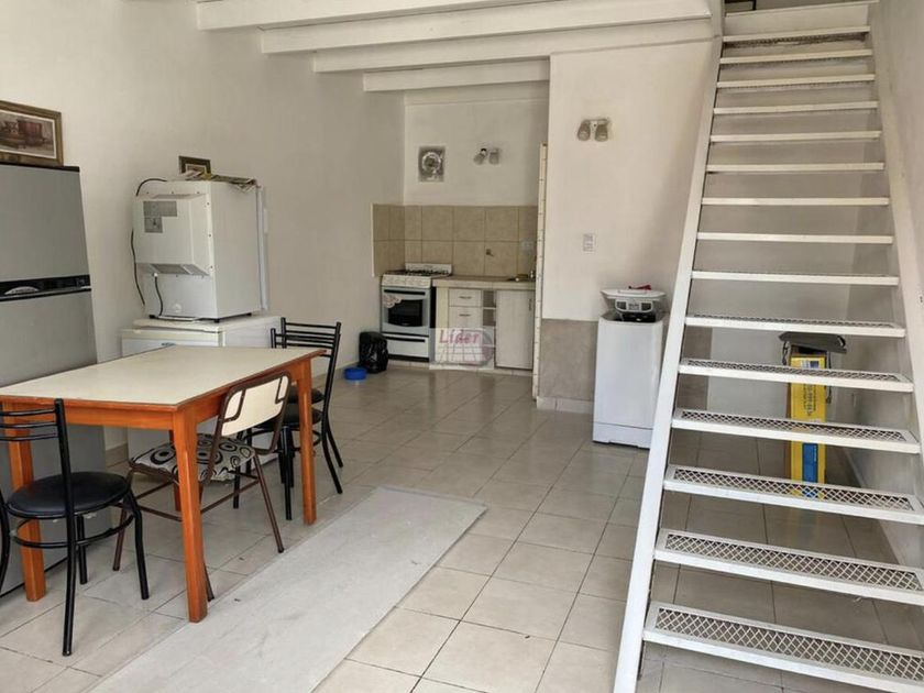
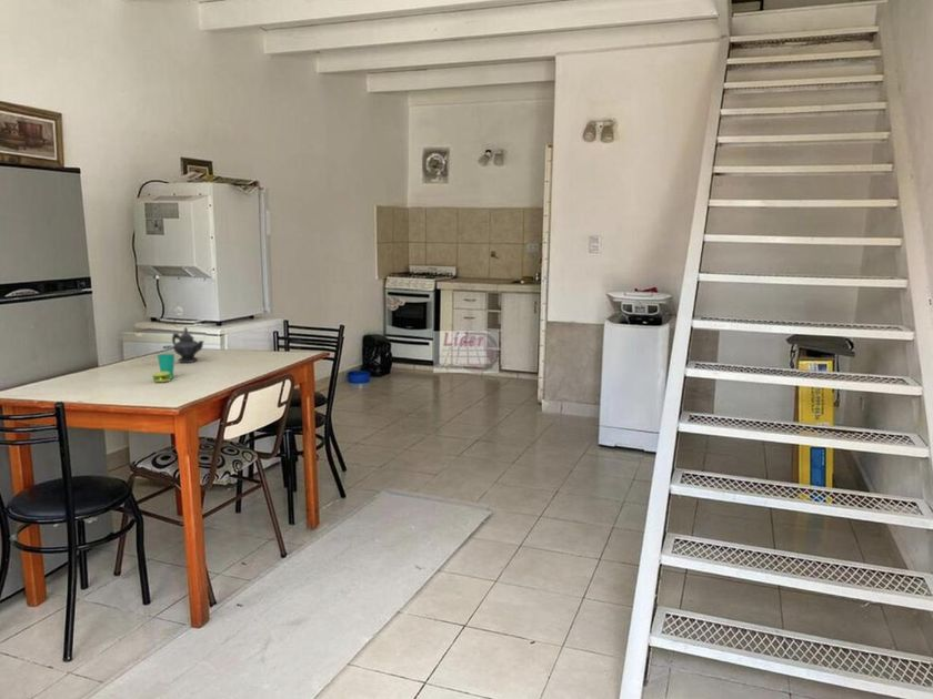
+ teapot [171,326,205,364]
+ cup [151,353,175,383]
